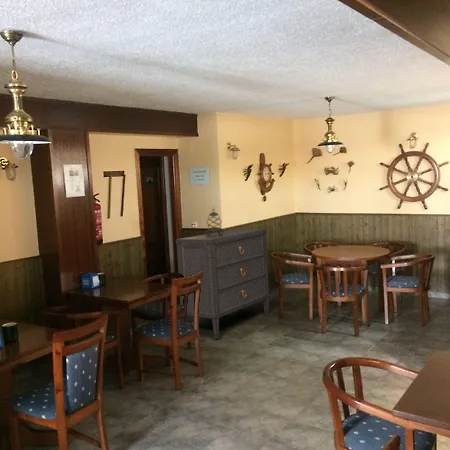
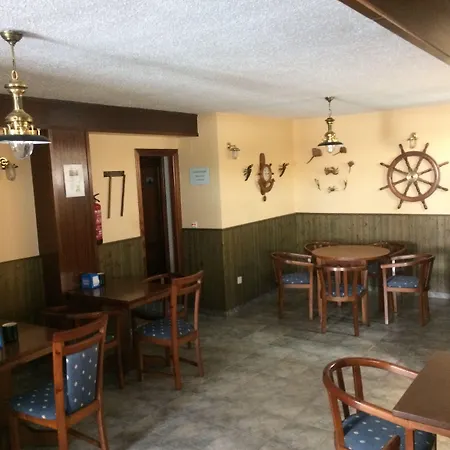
- dresser [175,228,271,340]
- lantern [204,206,225,236]
